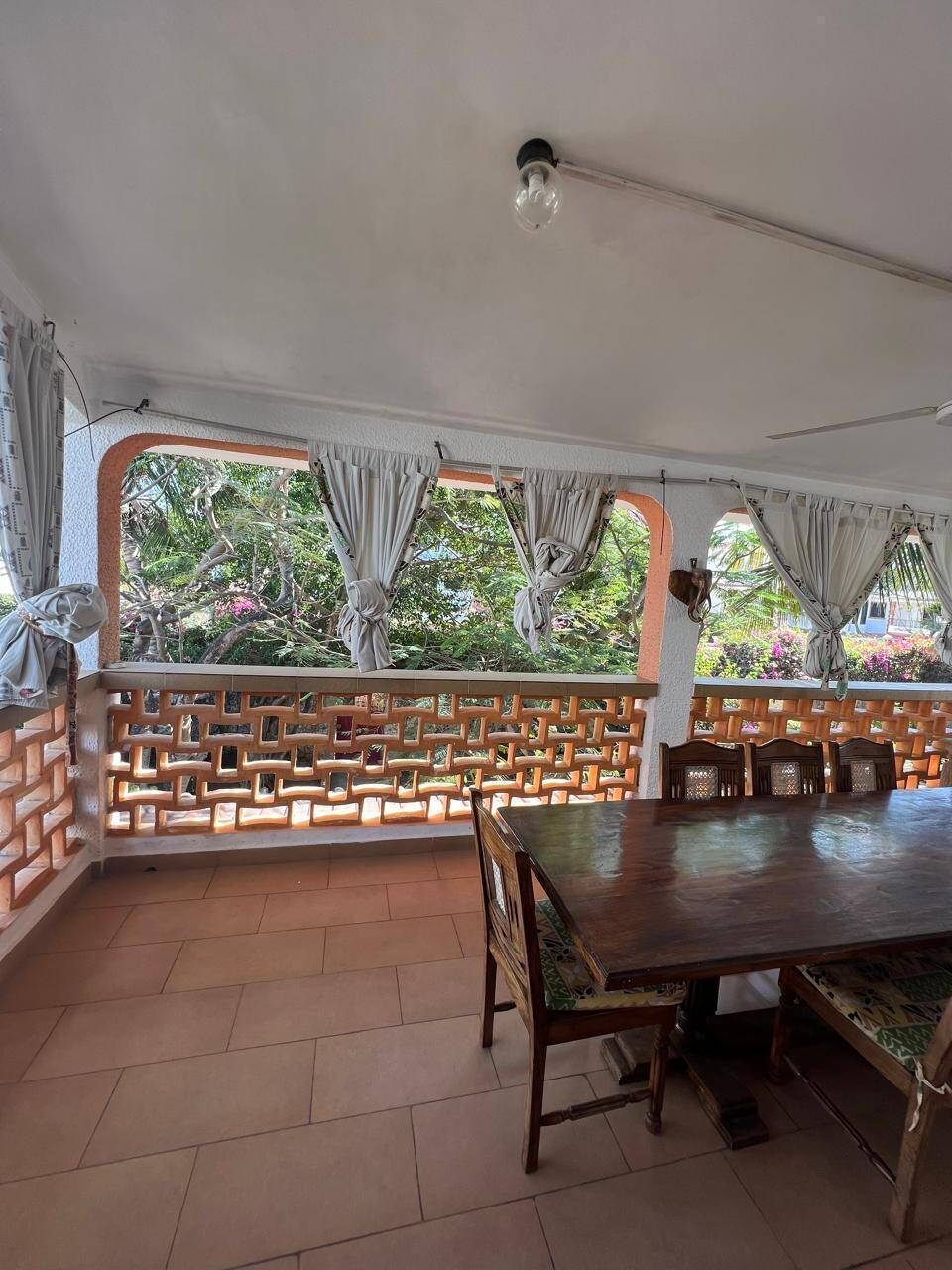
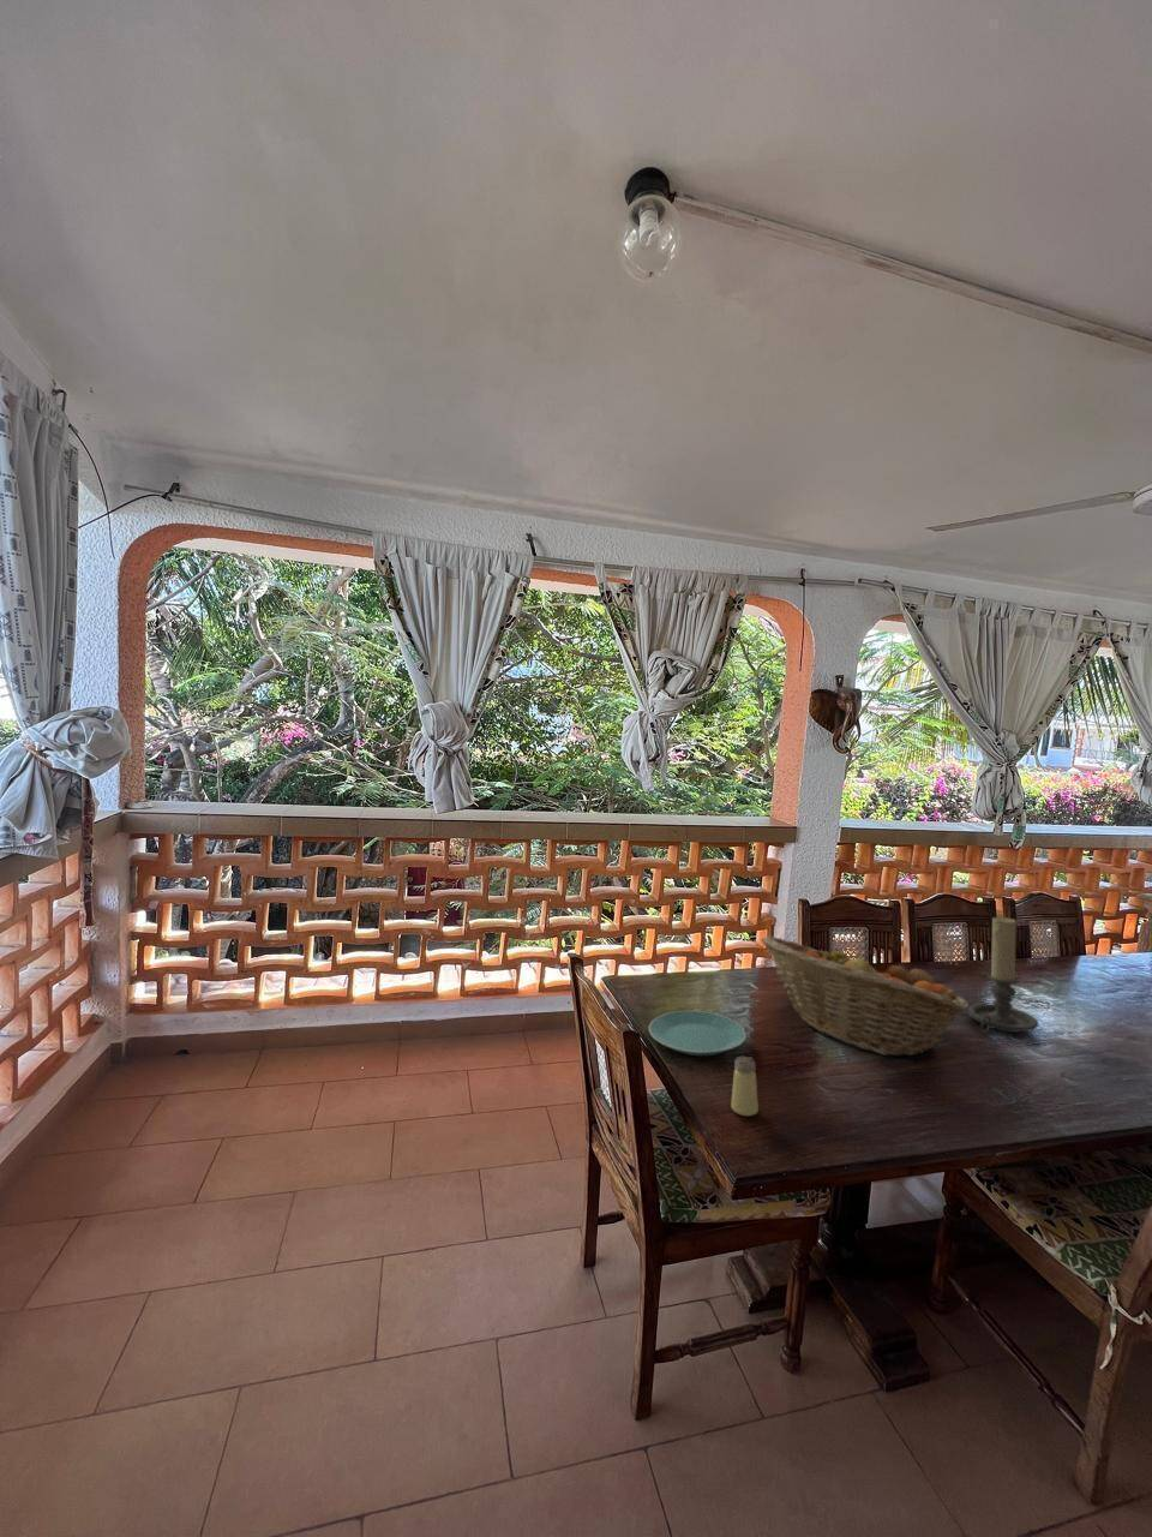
+ fruit basket [760,936,969,1057]
+ candle holder [967,915,1039,1034]
+ plate [647,1009,748,1057]
+ saltshaker [730,1055,760,1117]
